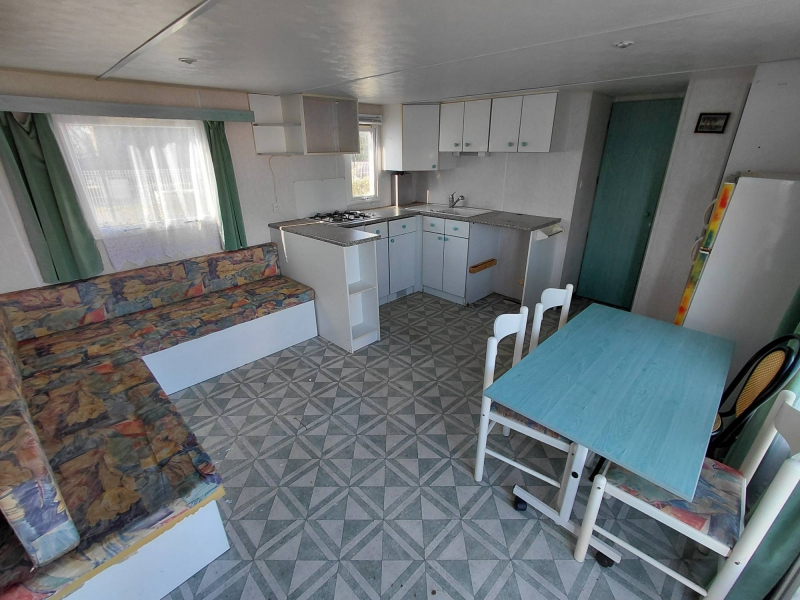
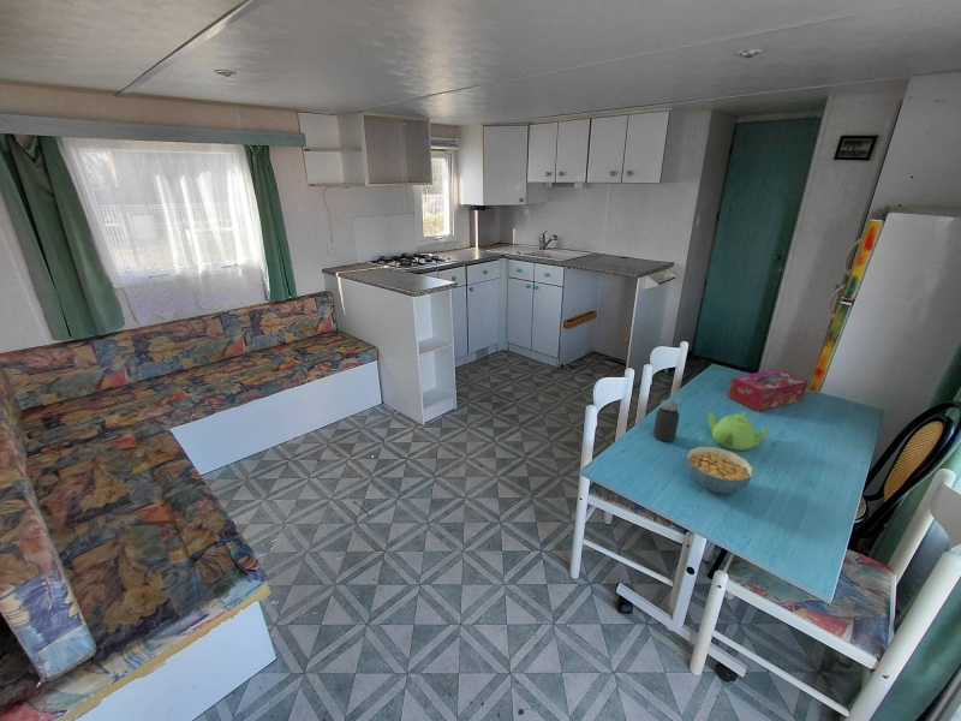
+ jar [652,399,680,442]
+ cereal bowl [685,446,754,495]
+ tissue box [727,368,810,412]
+ teapot [706,410,771,452]
